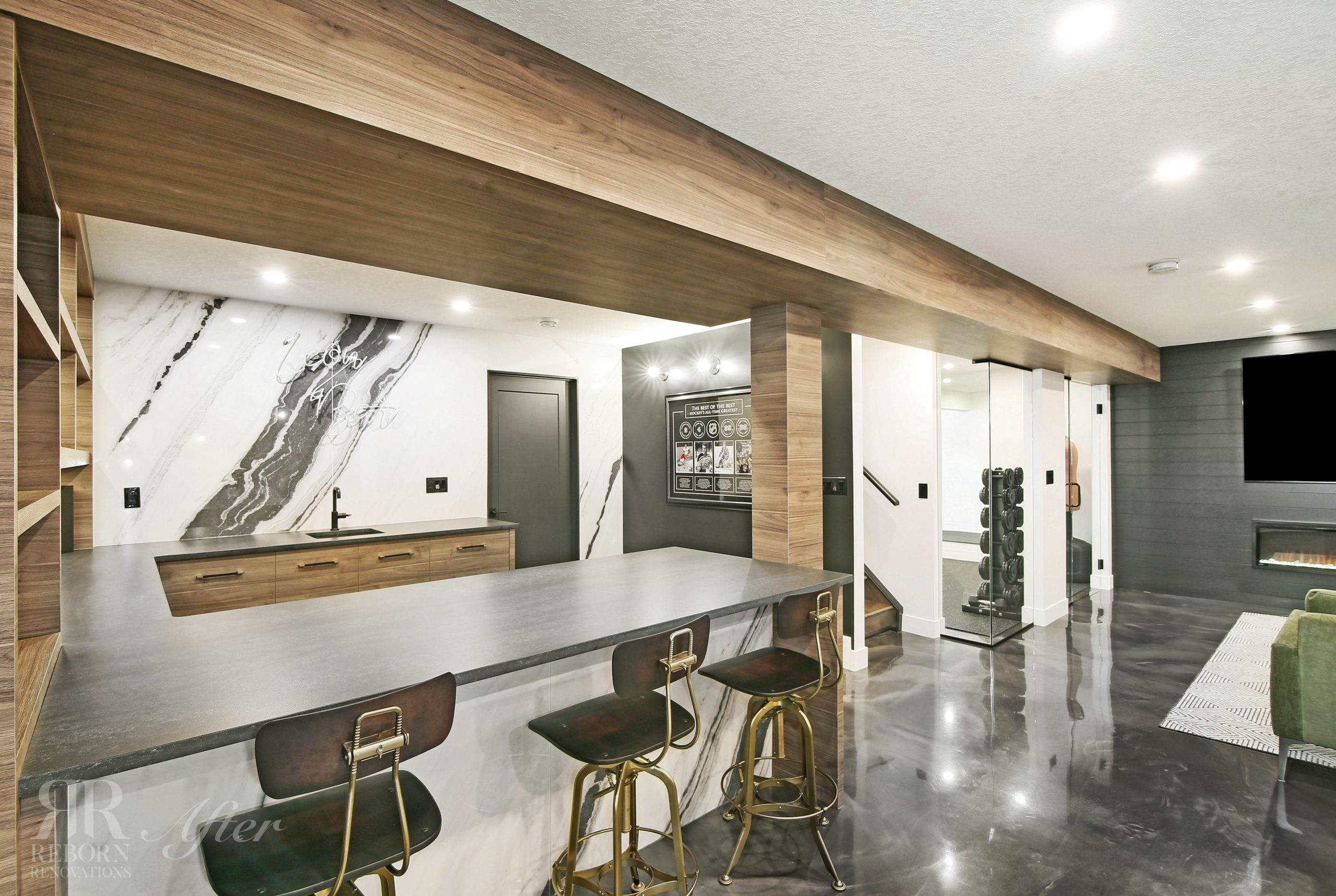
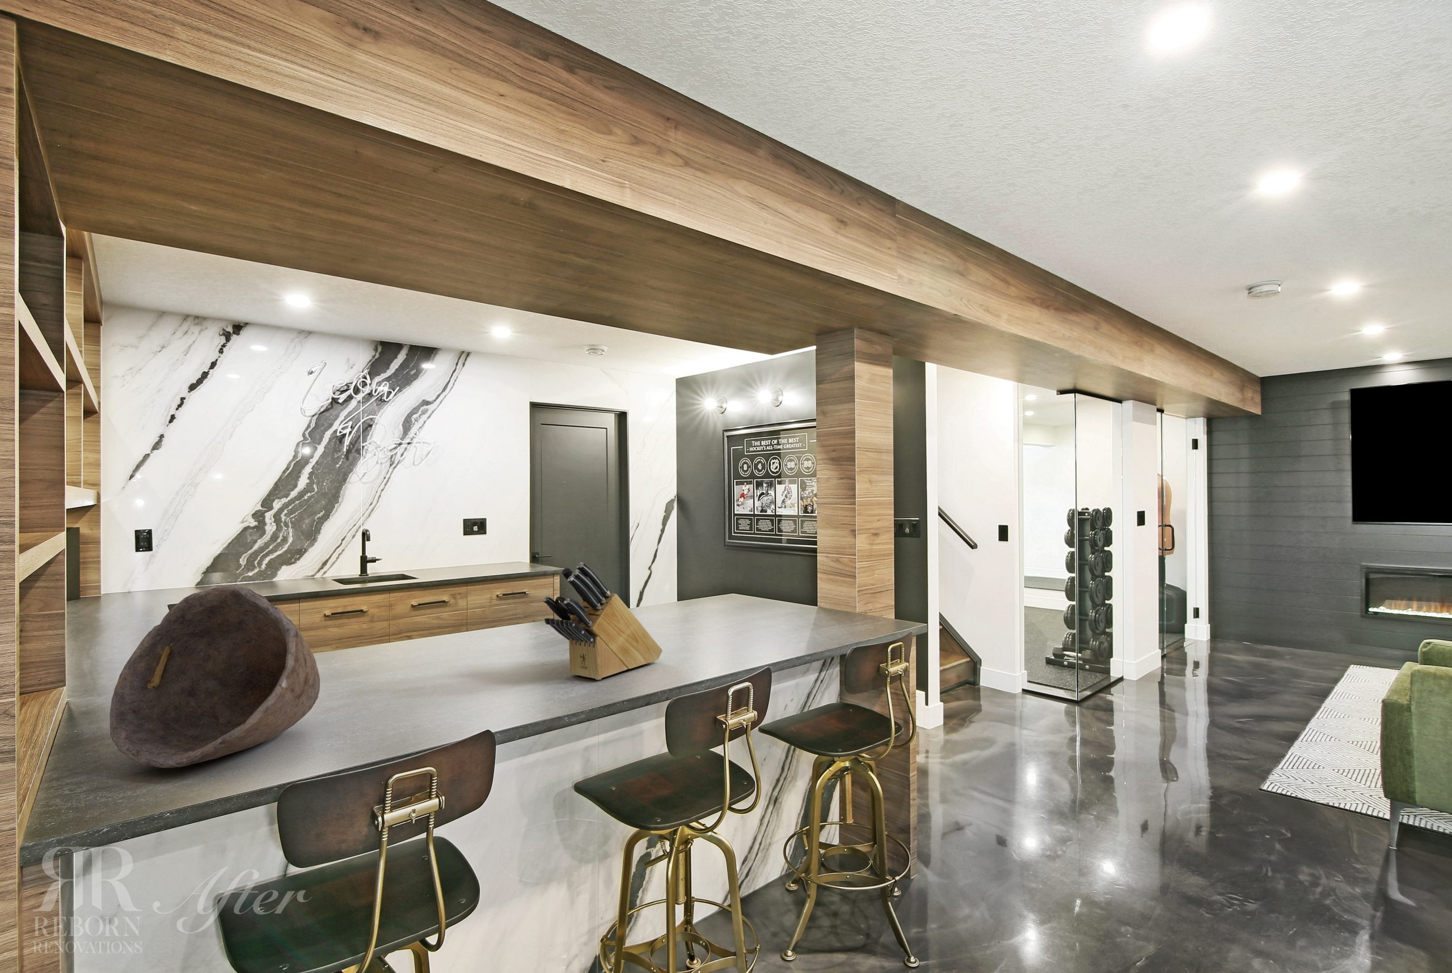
+ bowl [109,585,321,769]
+ knife block [542,561,663,681]
